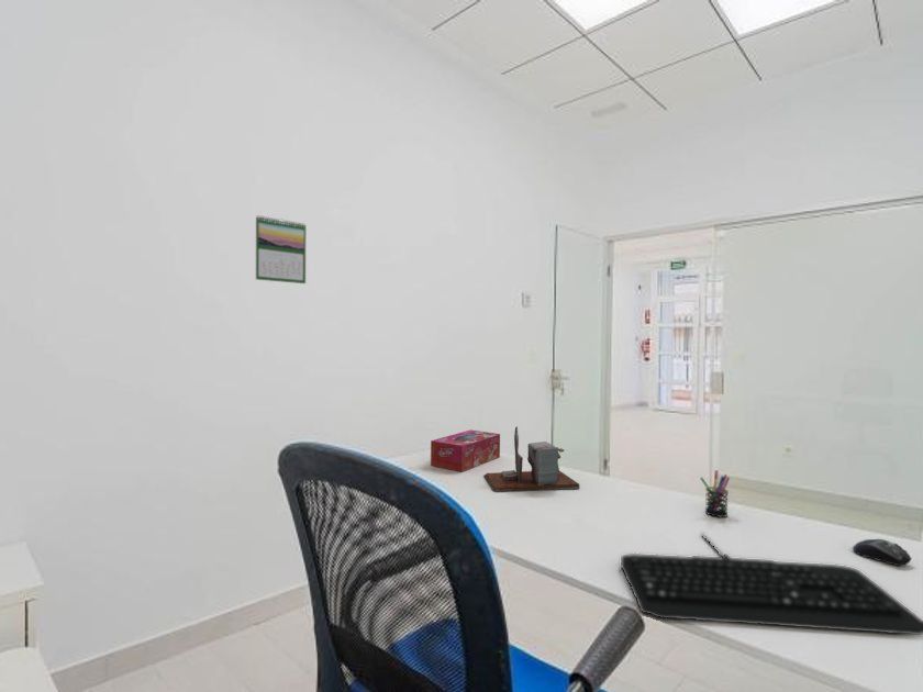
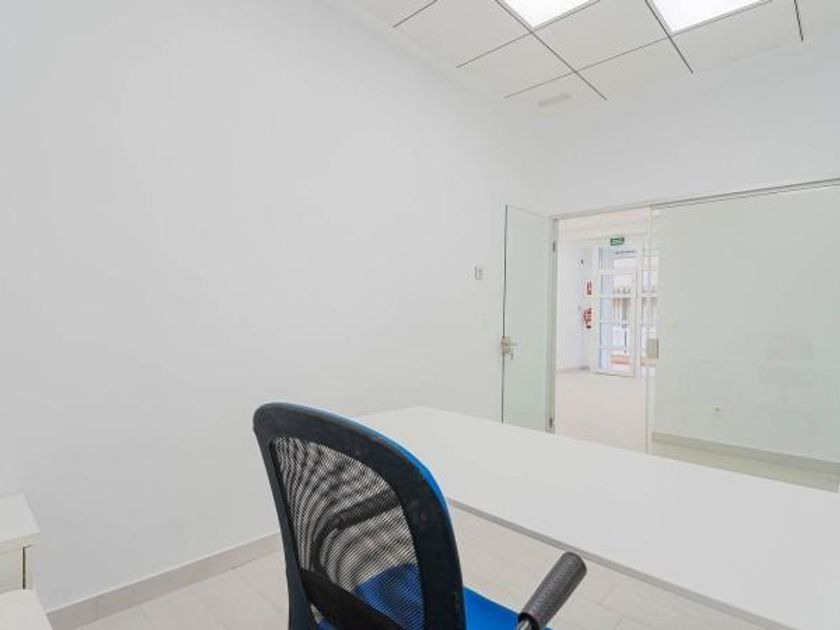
- keyboard [620,532,923,636]
- pen holder [699,469,731,518]
- desk organizer [482,425,581,492]
- tissue box [430,428,501,472]
- computer mouse [850,538,913,567]
- calendar [255,214,307,284]
